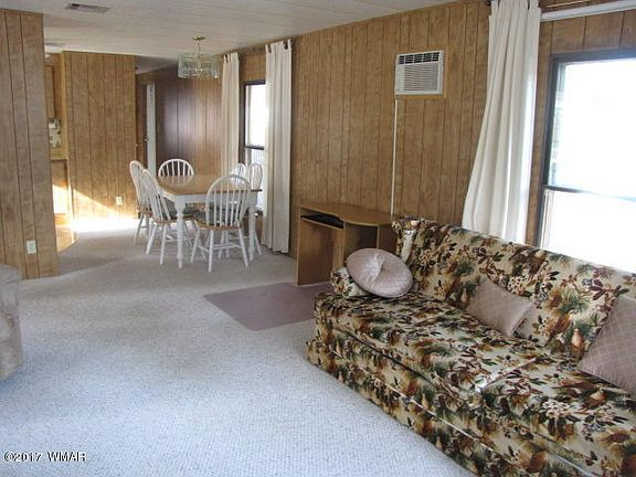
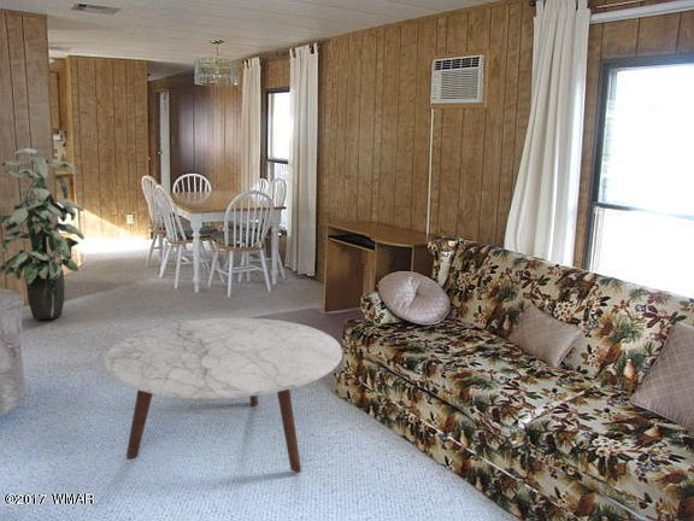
+ coffee table [104,317,343,474]
+ indoor plant [0,147,86,320]
